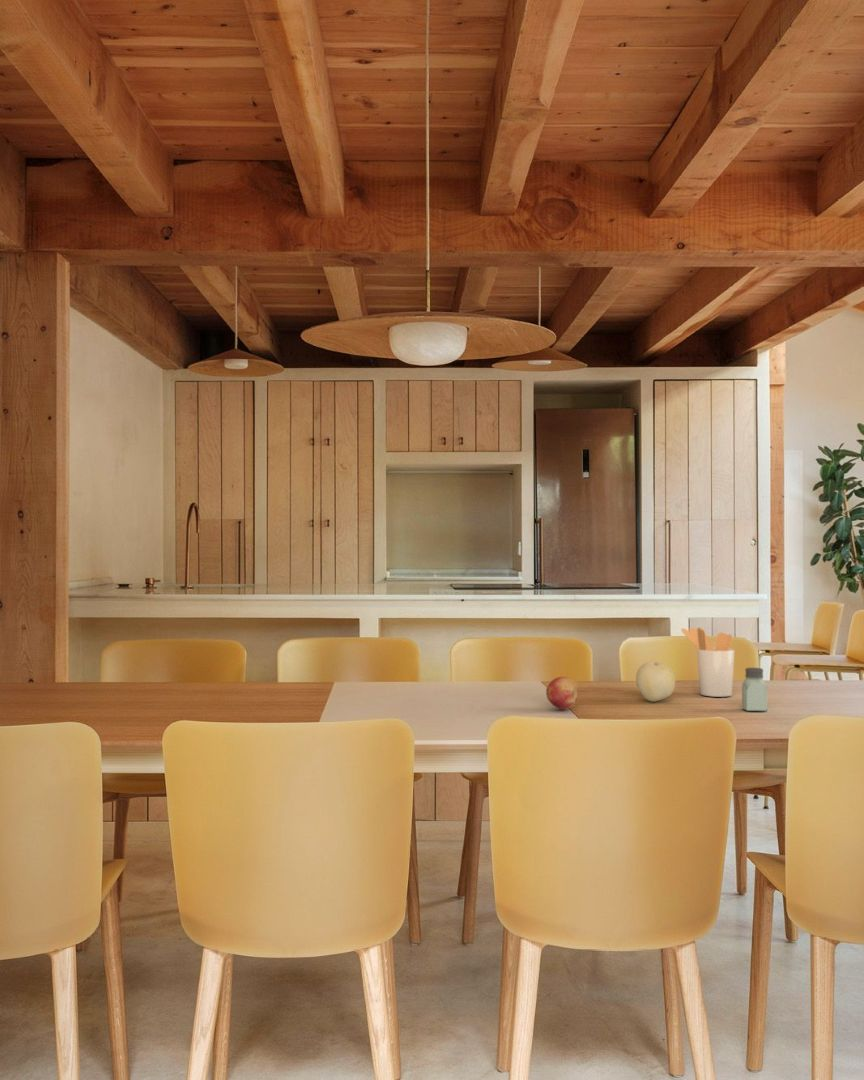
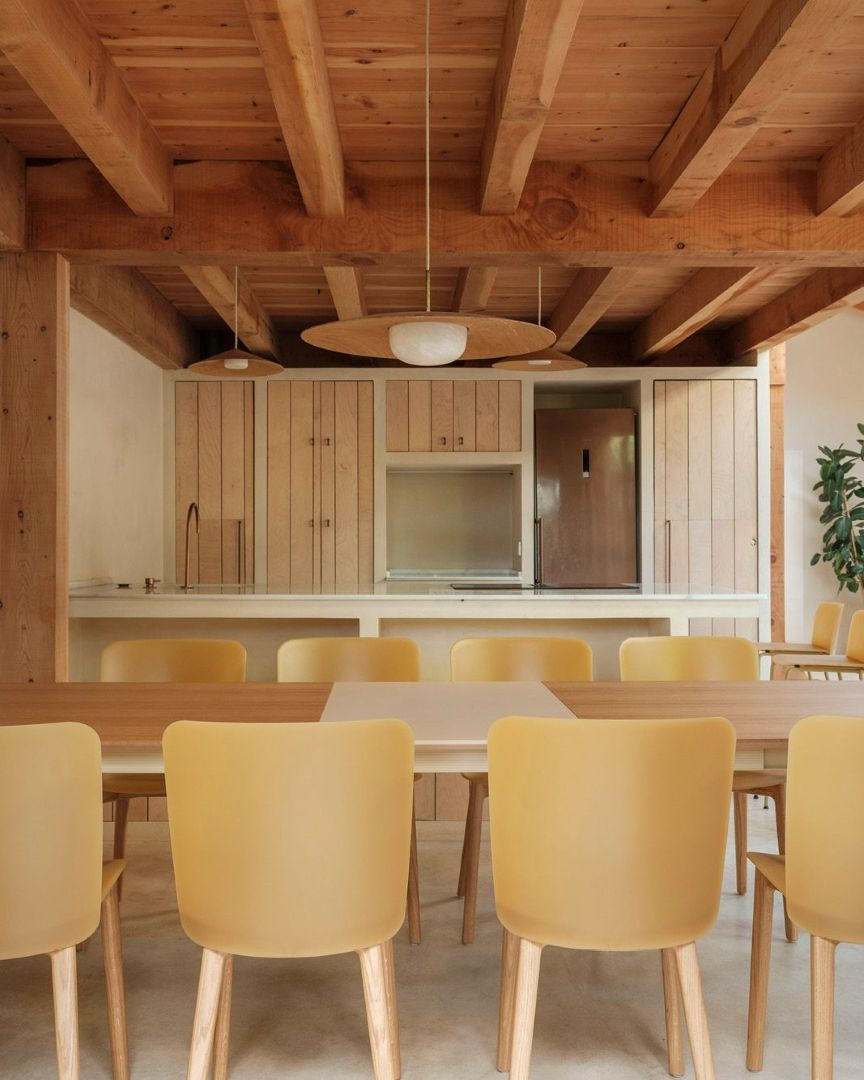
- utensil holder [680,627,736,698]
- saltshaker [741,667,768,712]
- fruit [545,676,579,711]
- fruit [635,661,676,703]
